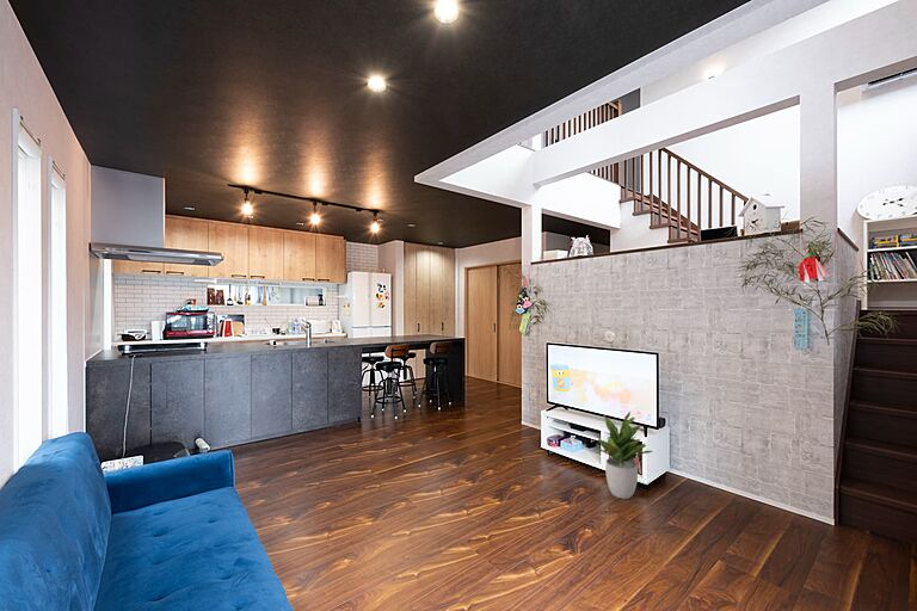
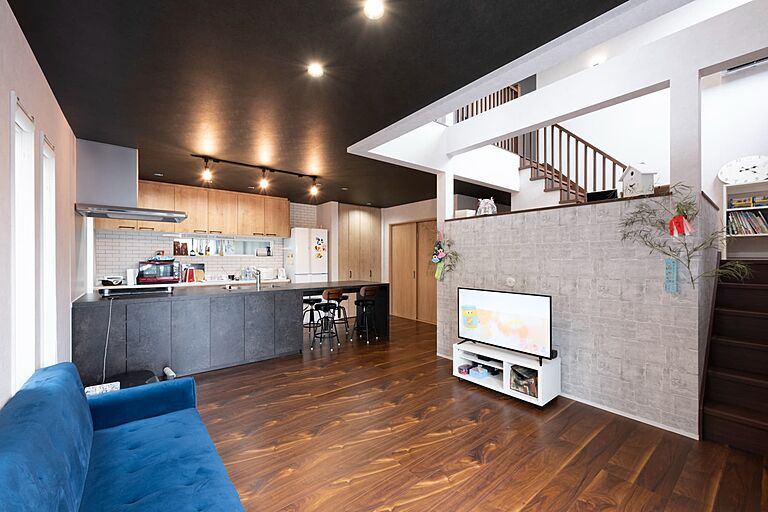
- potted plant [596,411,653,500]
